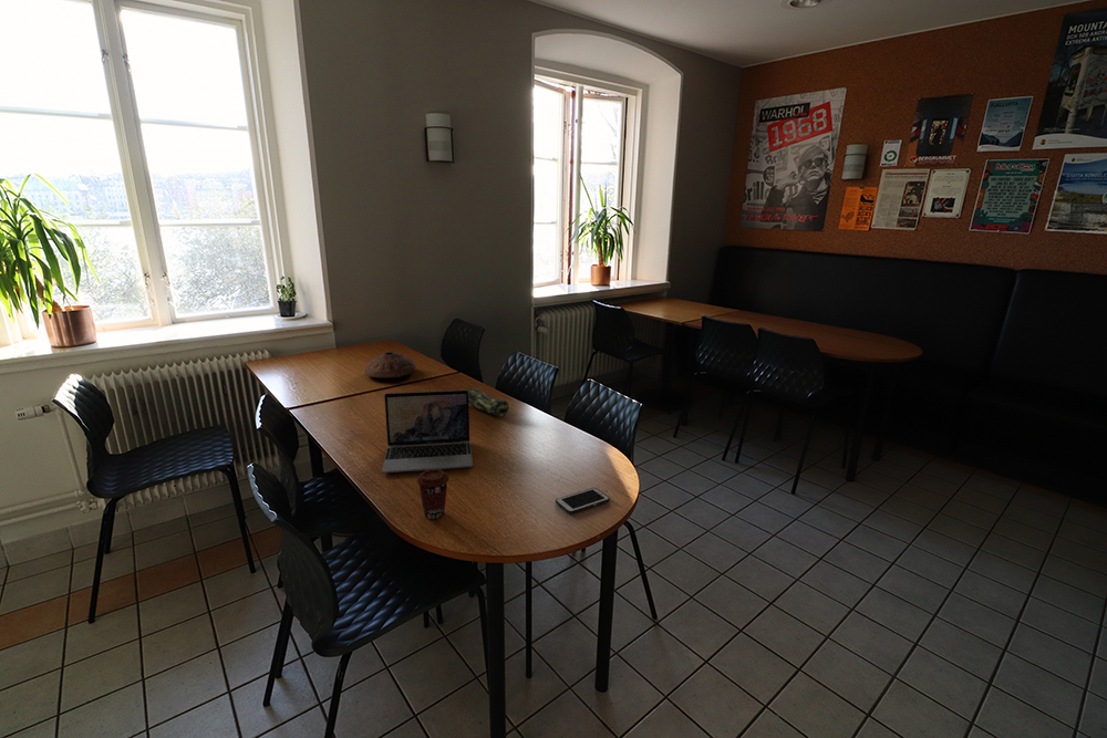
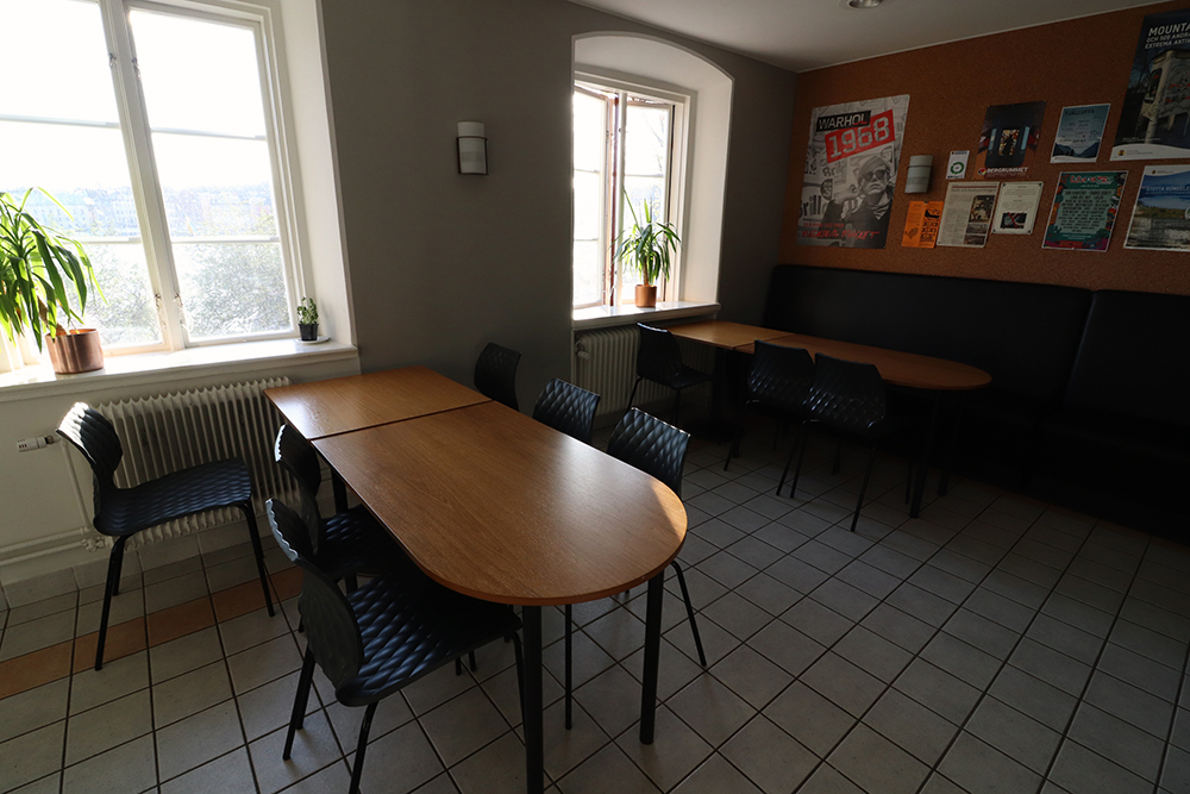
- coffee cup [416,469,449,520]
- laptop [381,389,474,474]
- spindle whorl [364,351,417,378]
- cell phone [555,487,611,514]
- pencil case [467,386,509,418]
